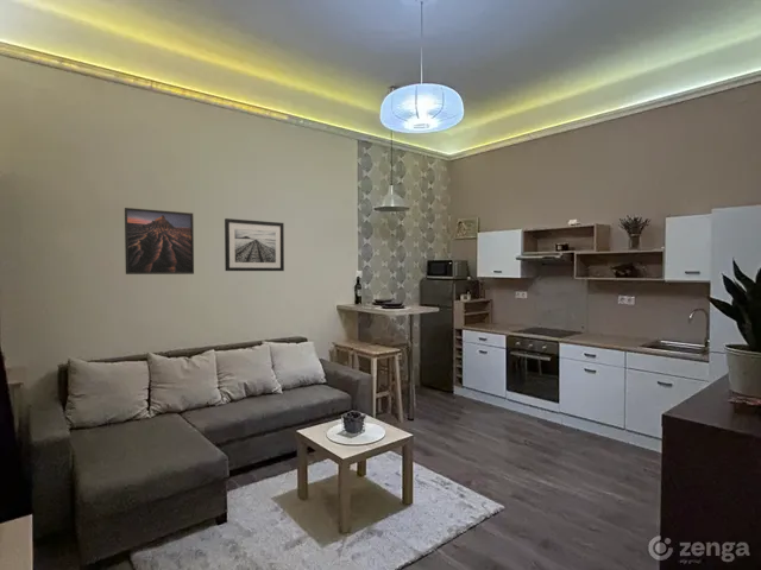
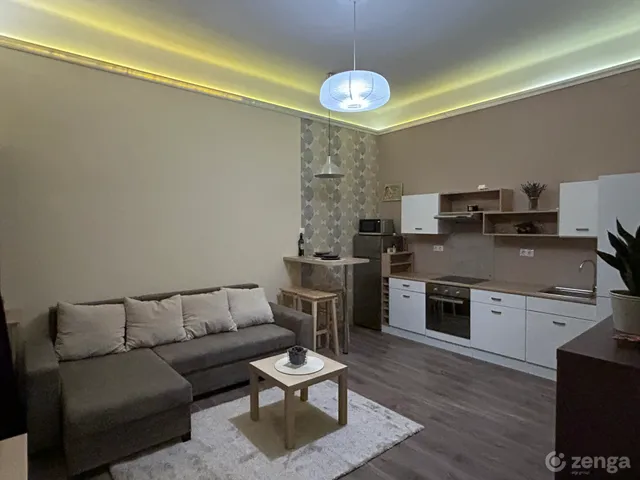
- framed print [124,207,195,276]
- wall art [224,217,285,272]
